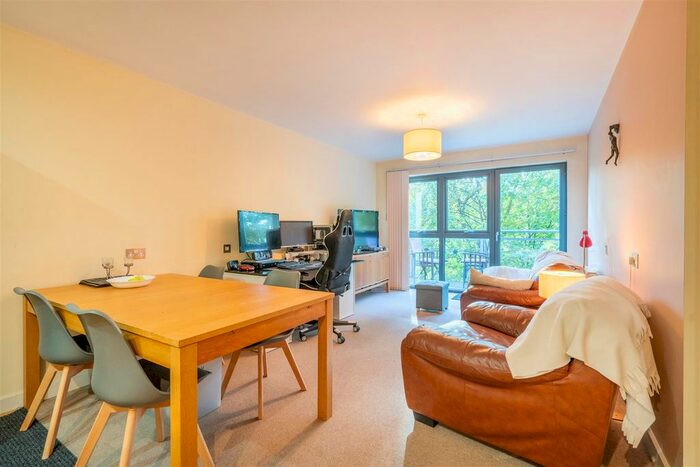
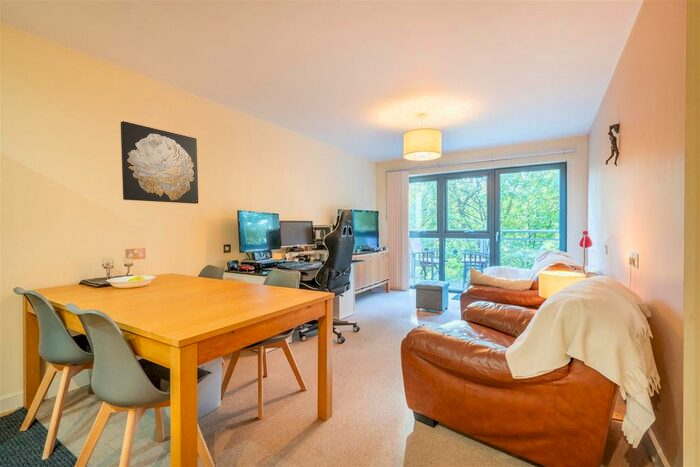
+ wall art [120,120,199,205]
